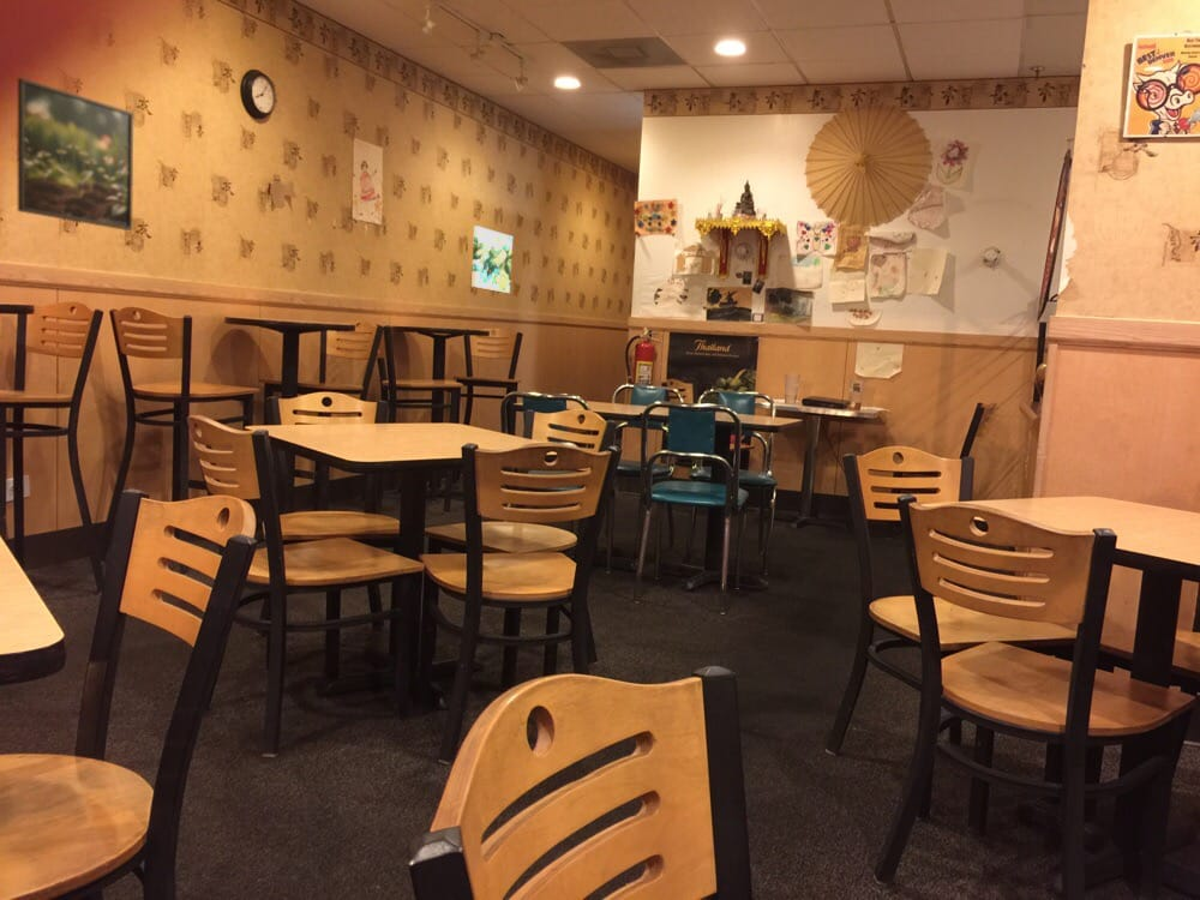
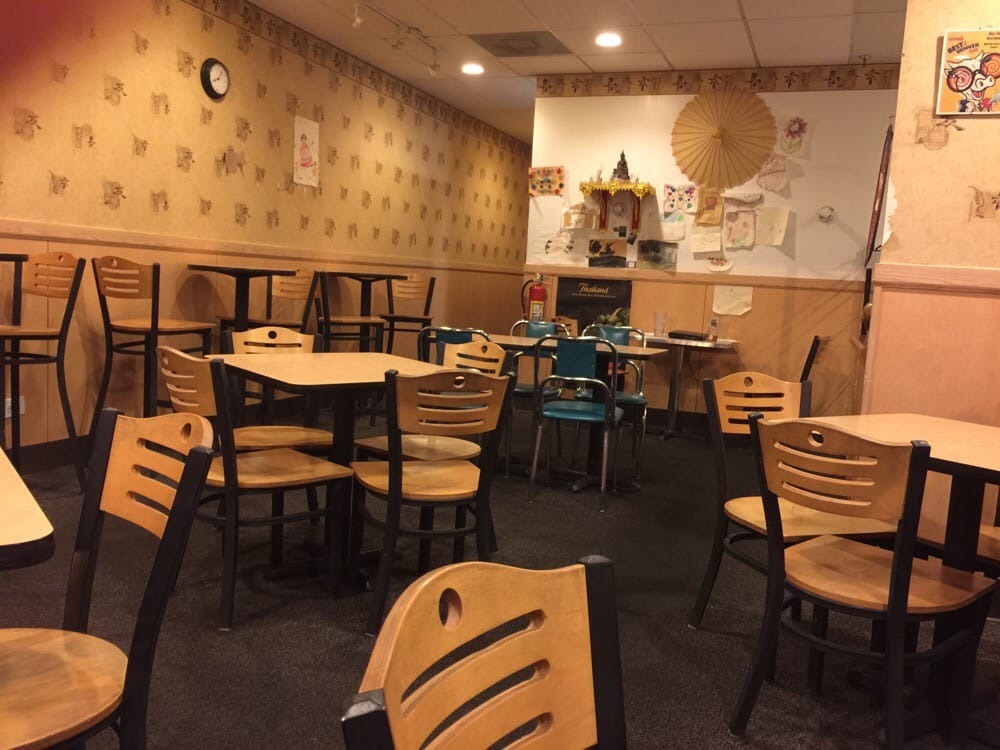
- wall art [470,226,514,294]
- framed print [17,77,134,232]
